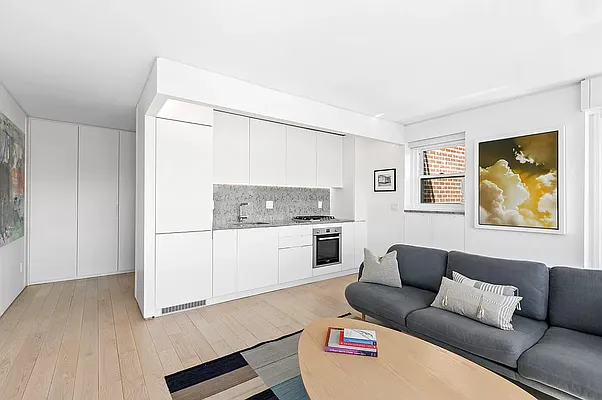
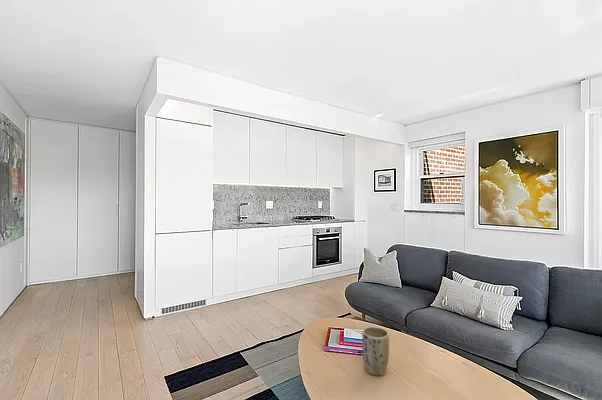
+ plant pot [361,326,390,377]
